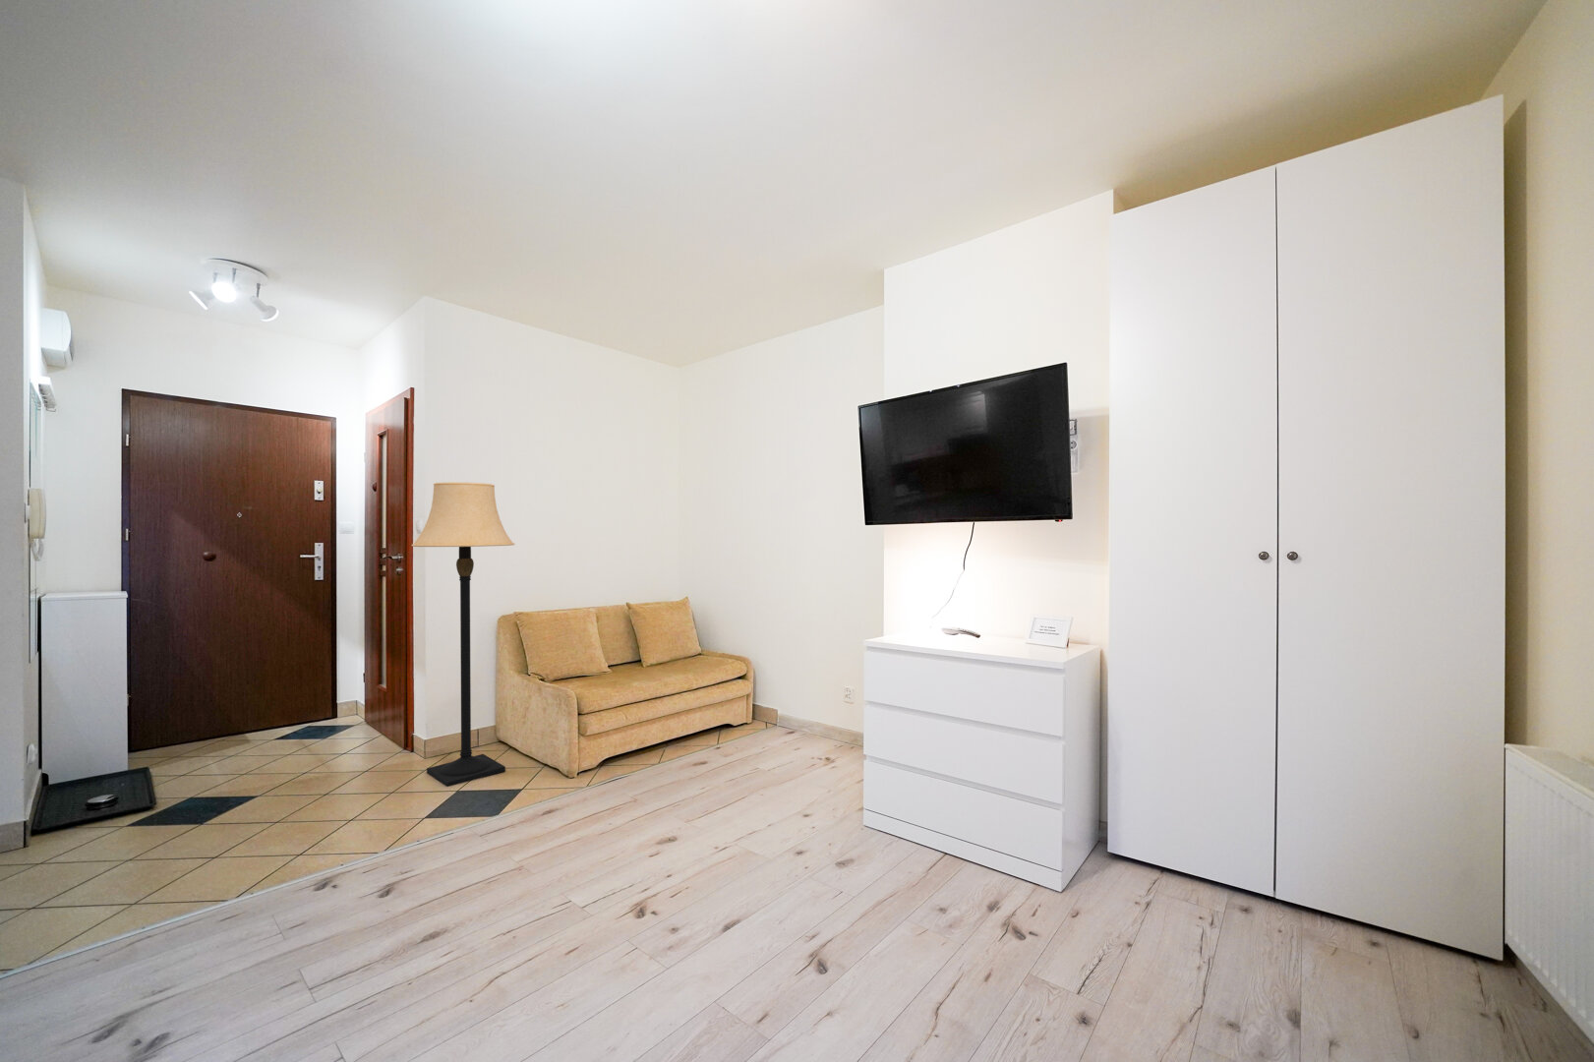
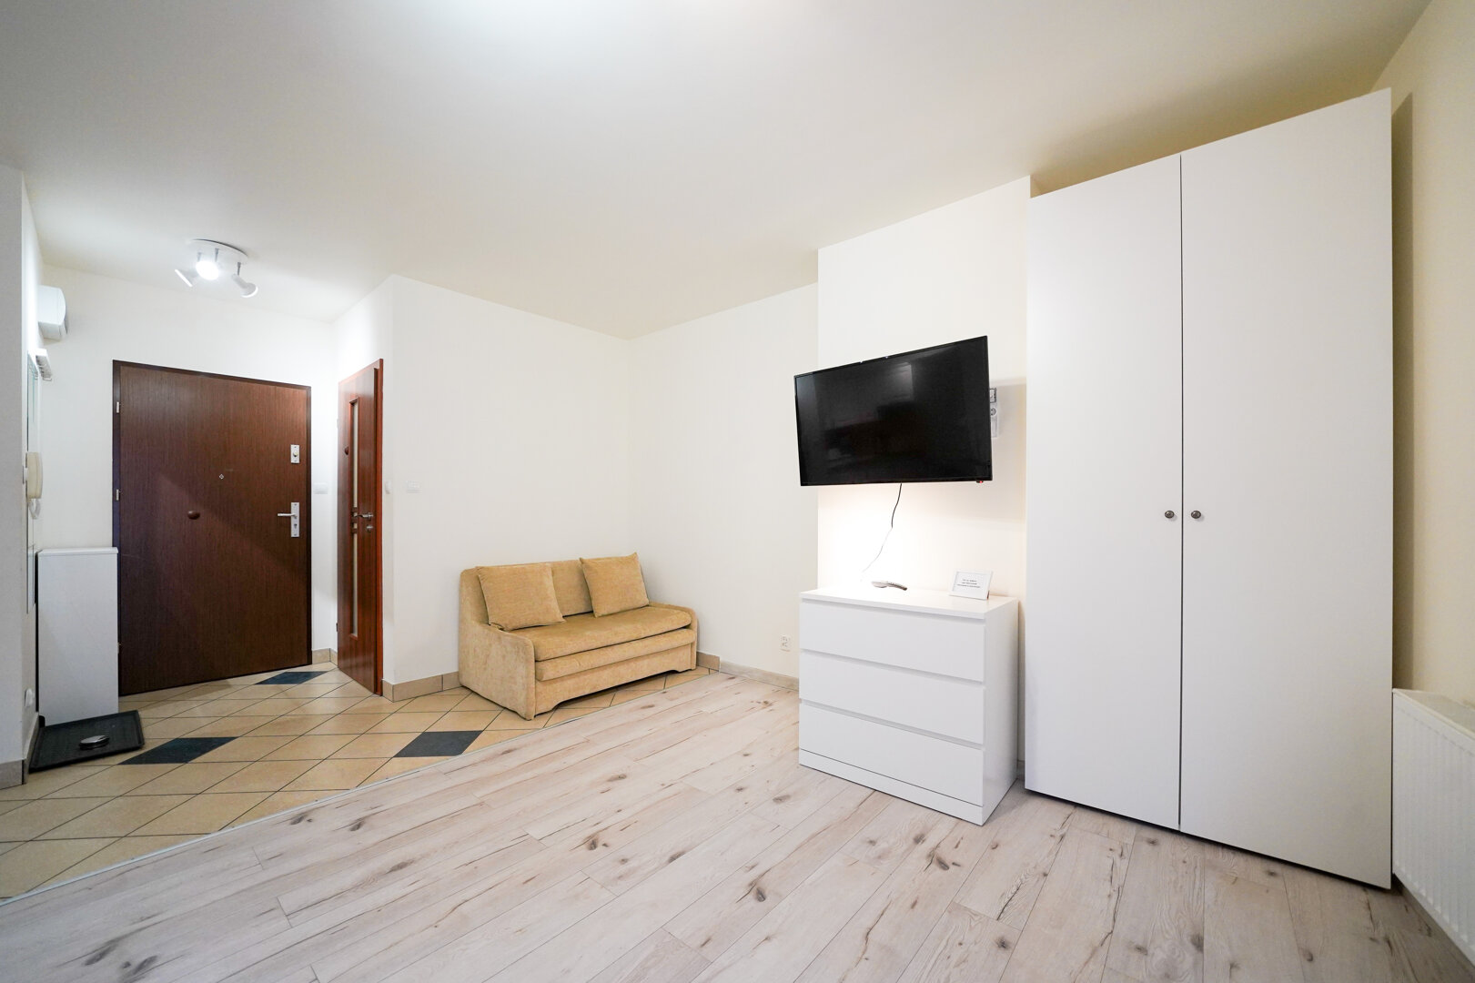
- lamp [411,481,516,788]
